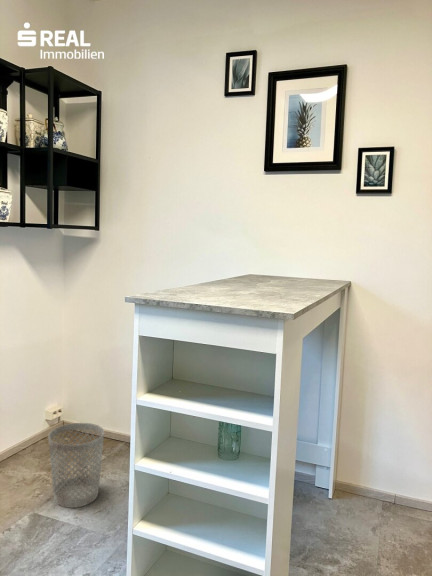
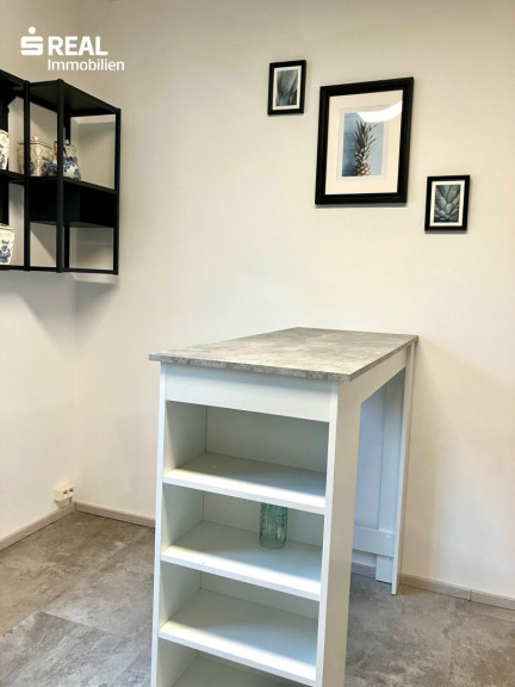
- wastebasket [47,422,105,509]
